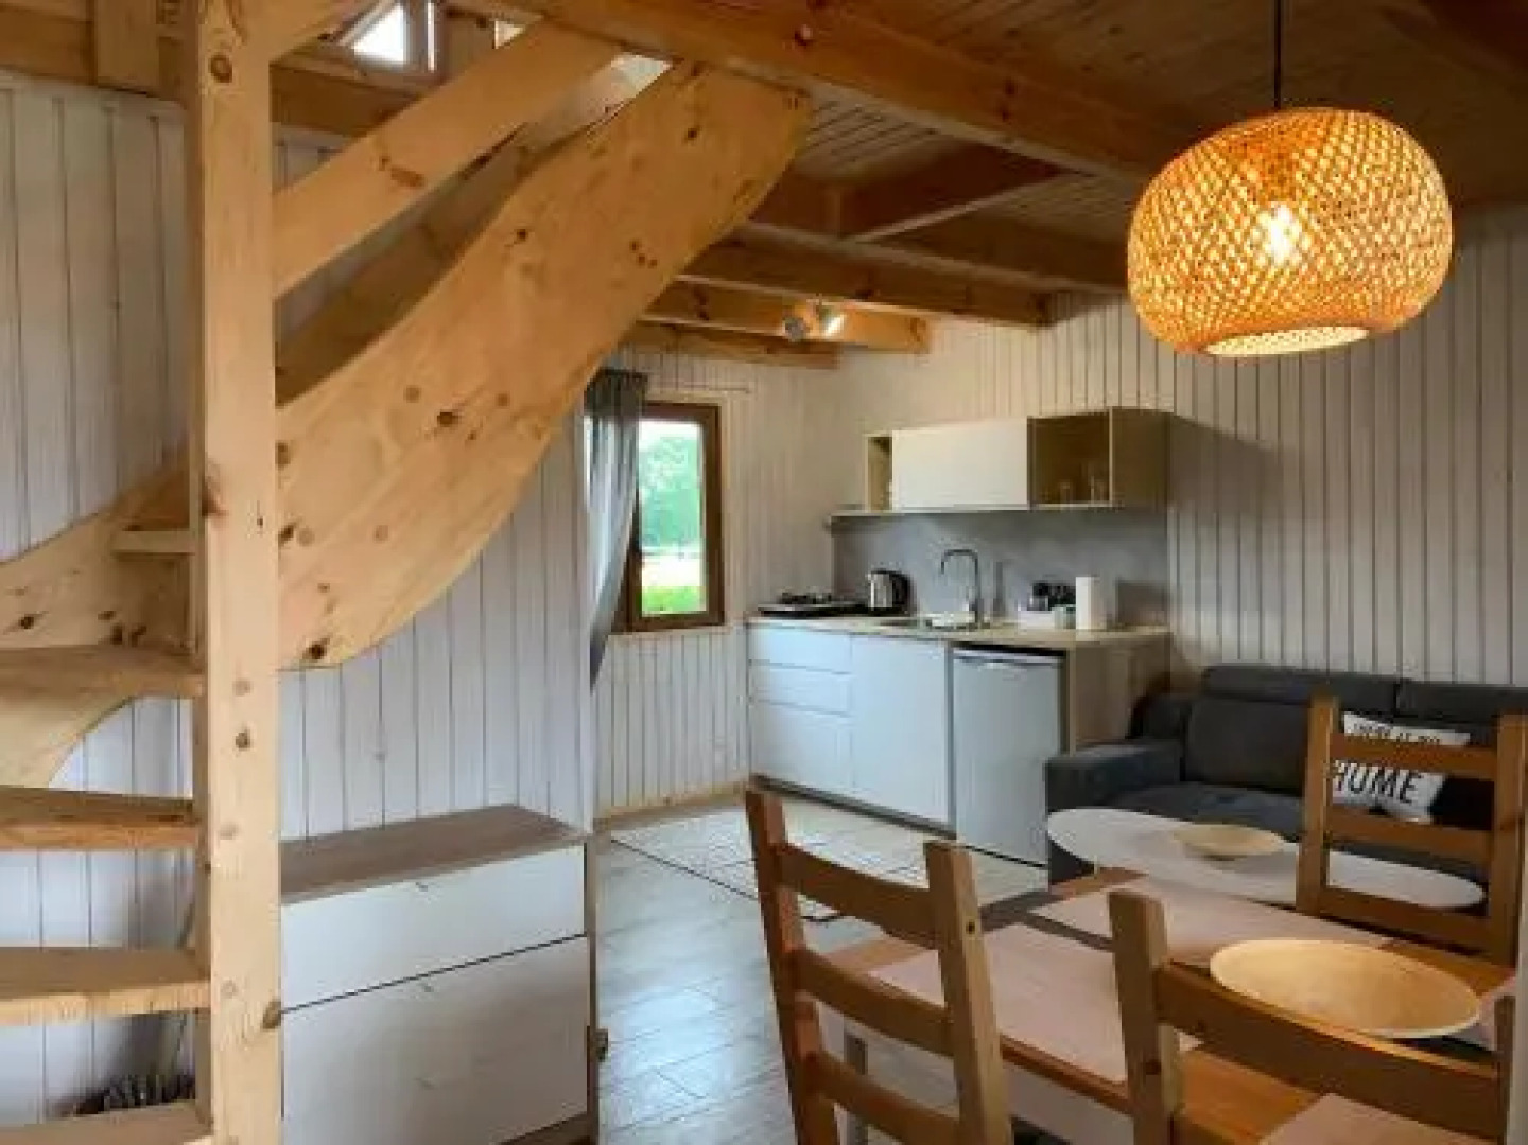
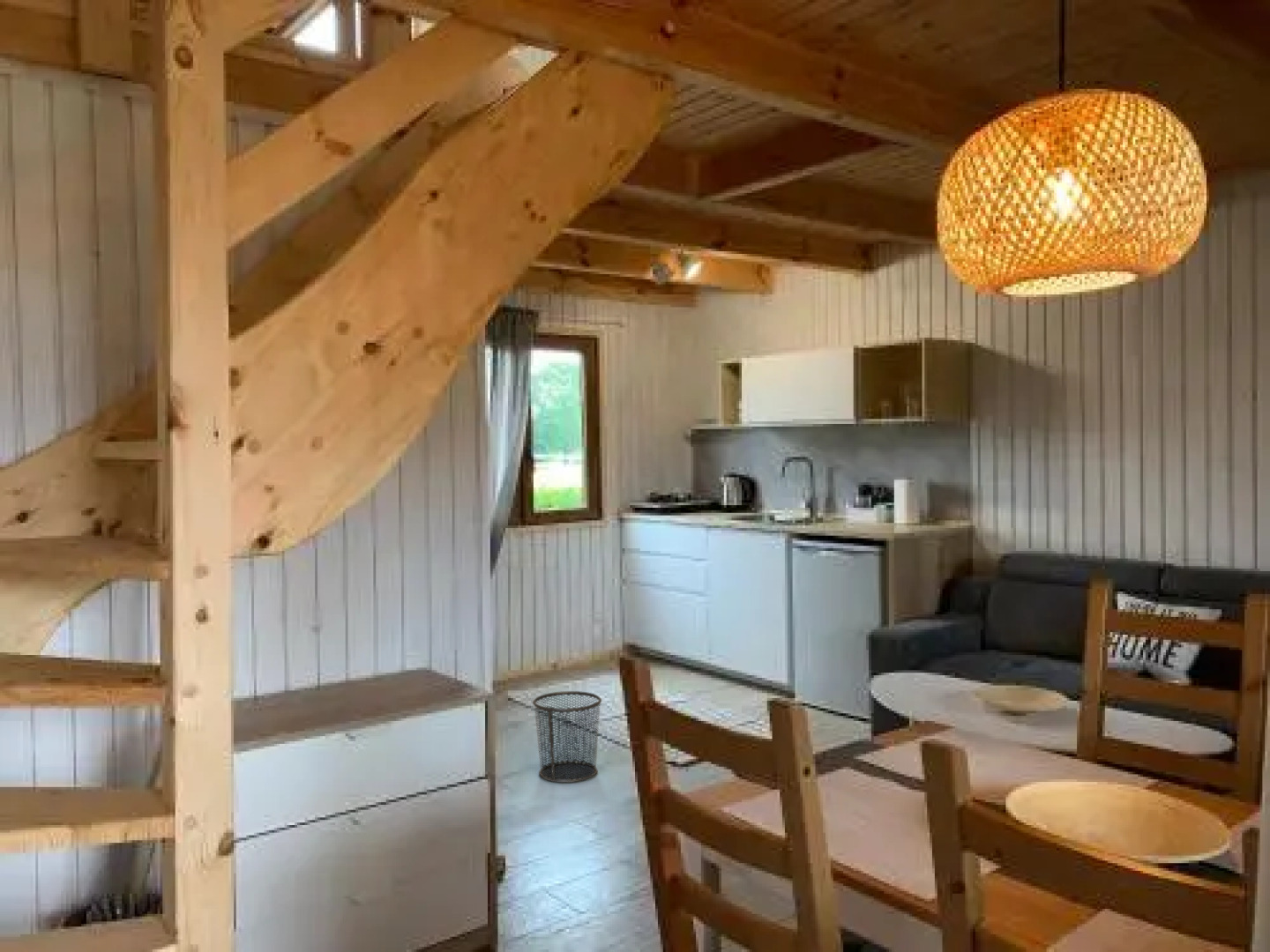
+ waste bin [532,690,602,784]
